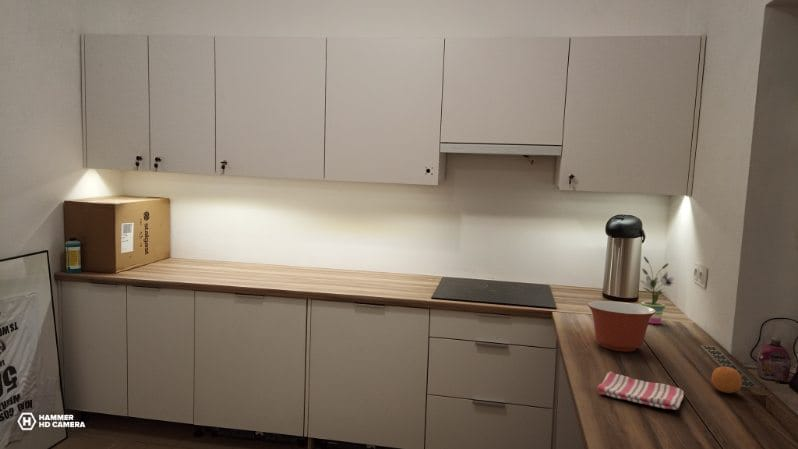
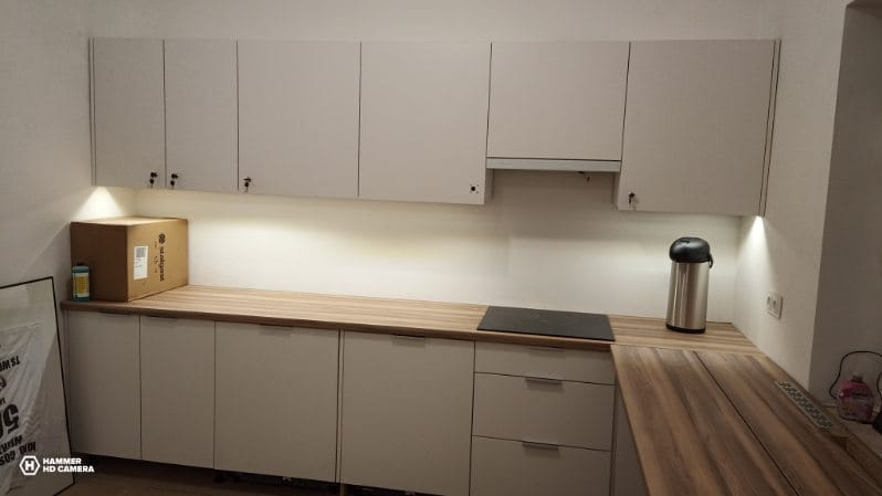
- mixing bowl [587,300,656,353]
- potted plant [639,255,679,325]
- dish towel [597,370,685,411]
- fruit [710,366,743,394]
